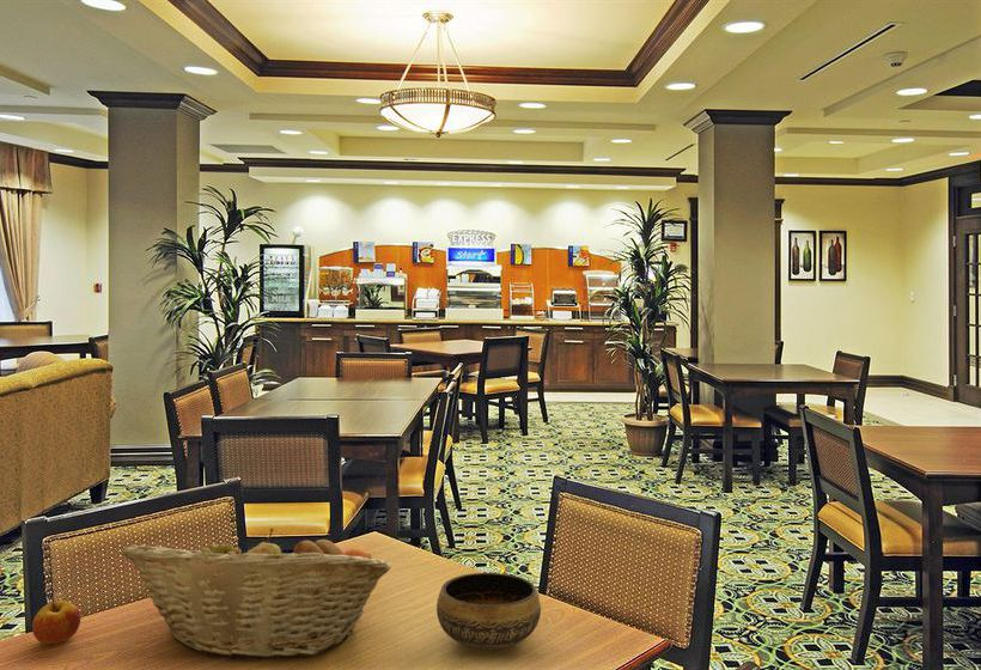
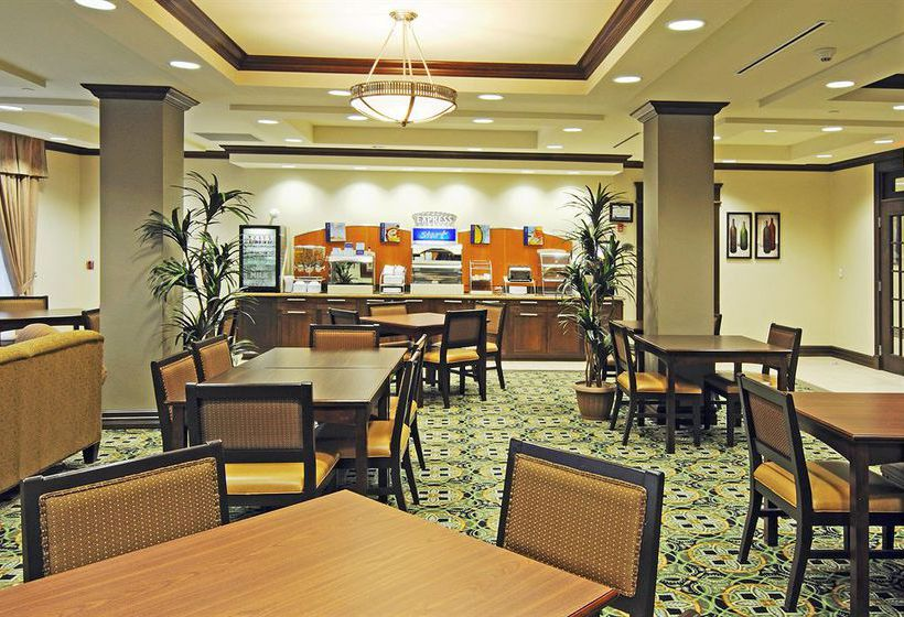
- fruit basket [121,526,392,660]
- apple [31,596,83,645]
- bowl [435,572,542,651]
